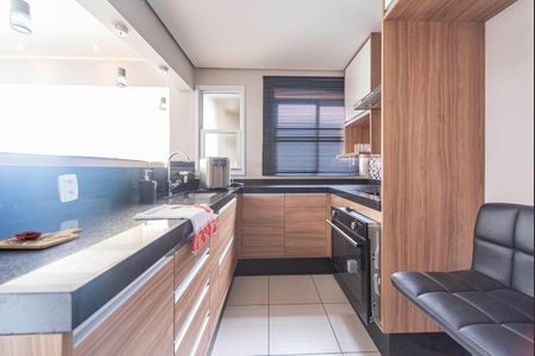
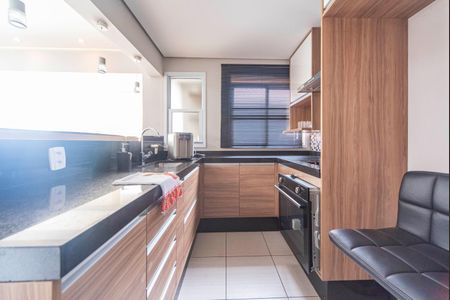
- cutting board [0,227,84,249]
